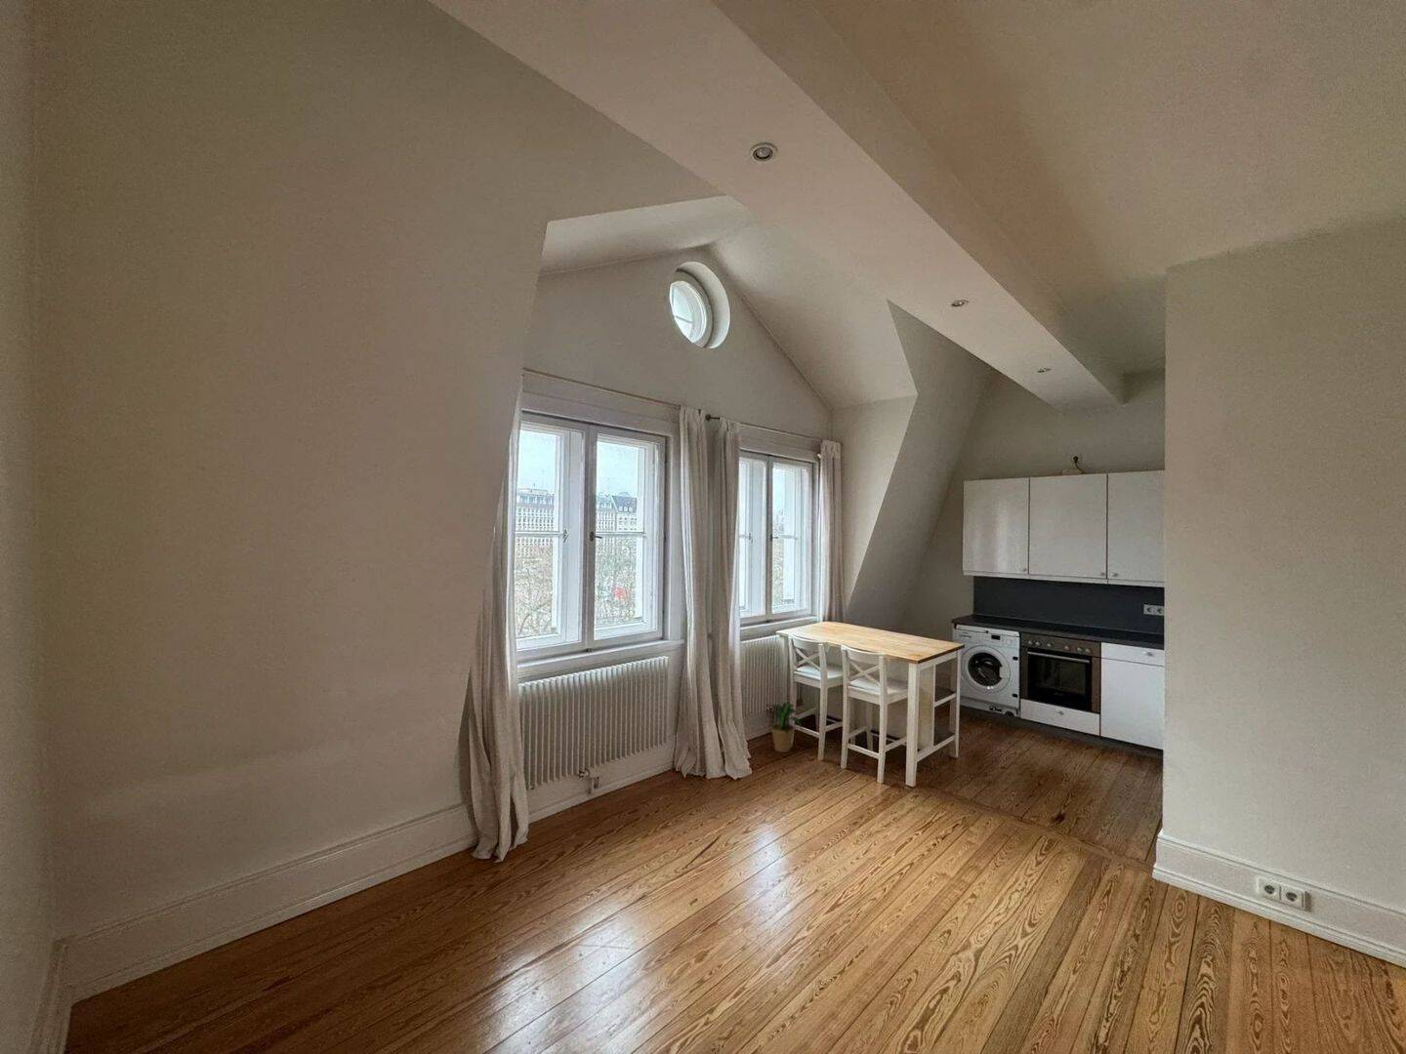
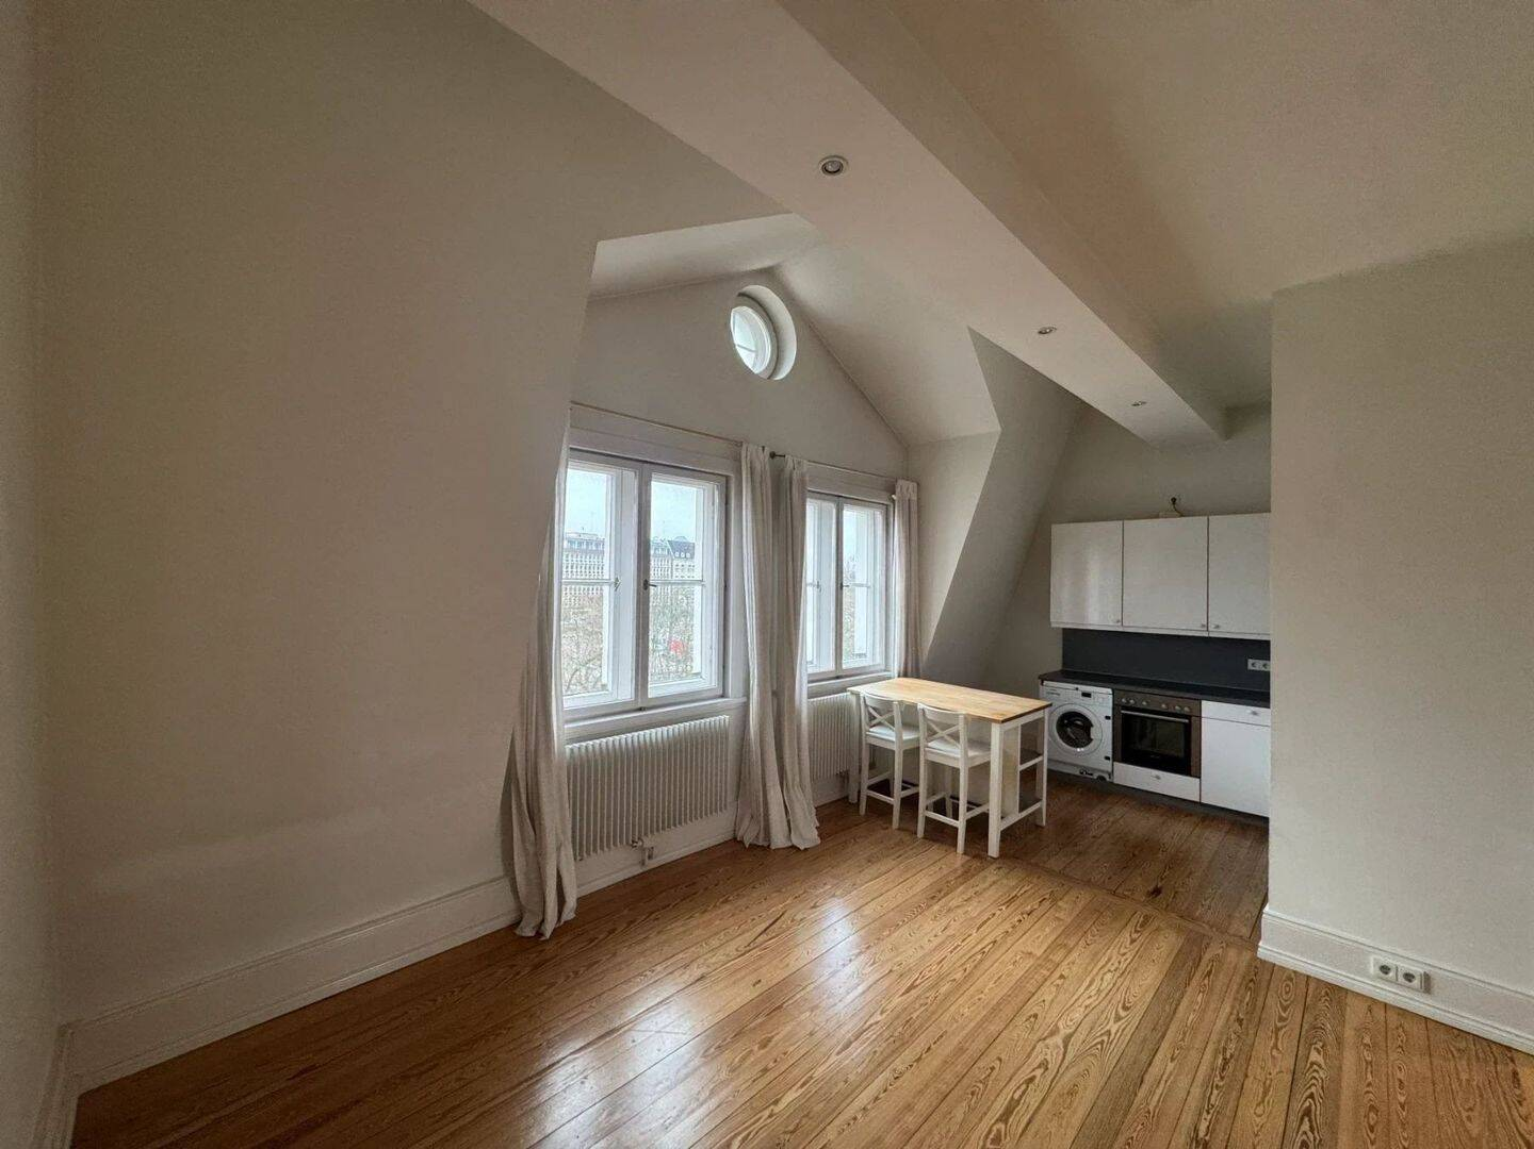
- potted plant [758,702,804,754]
